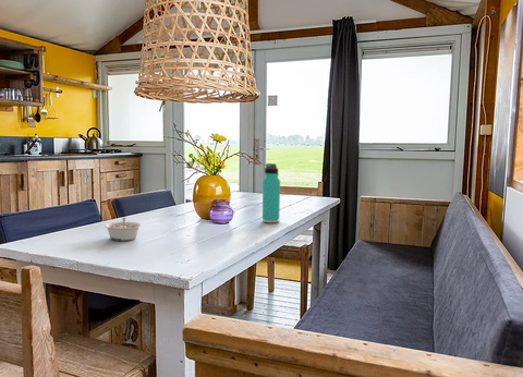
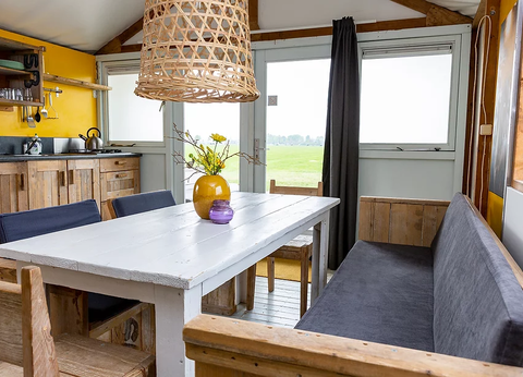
- thermos bottle [262,162,281,223]
- legume [104,216,143,242]
